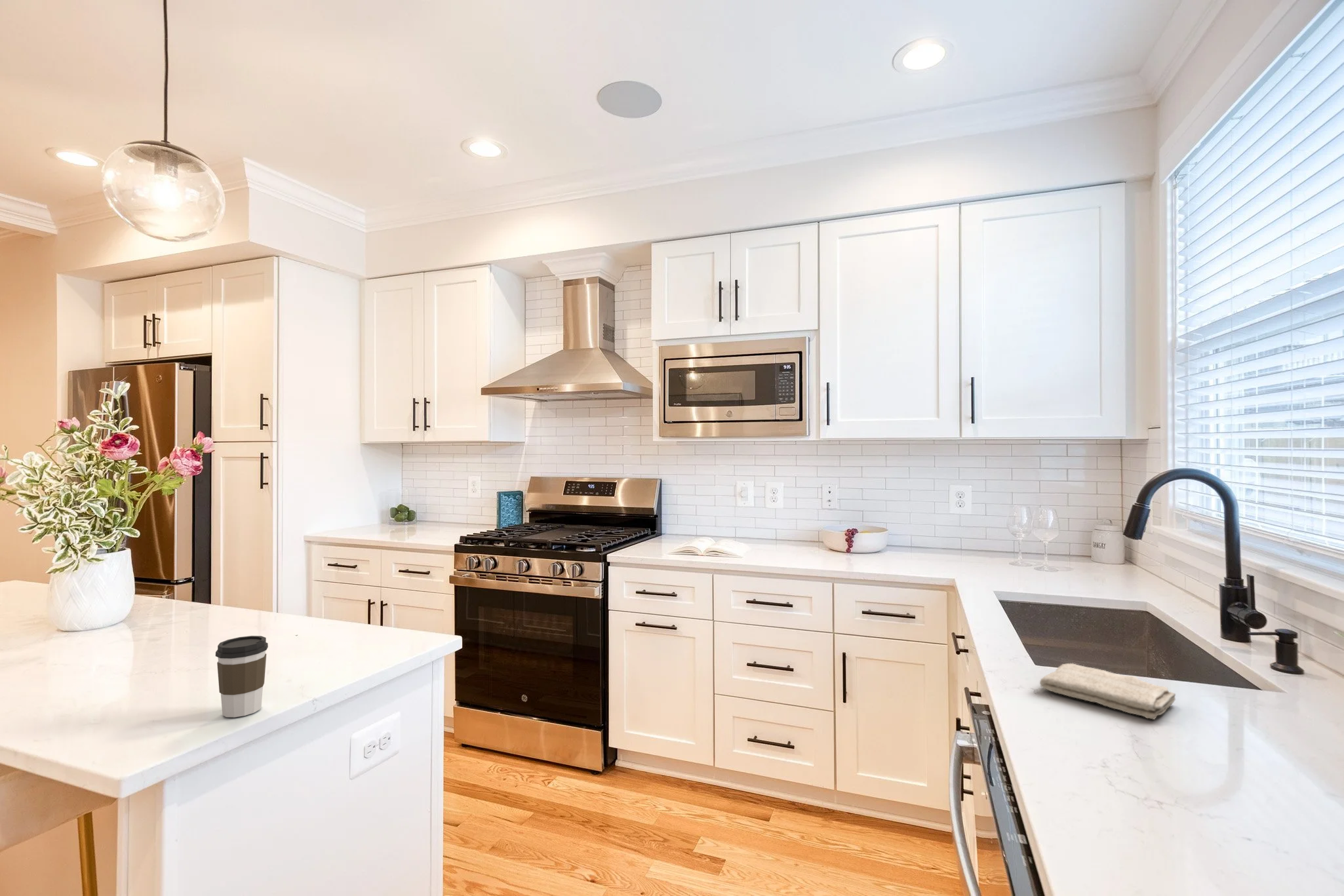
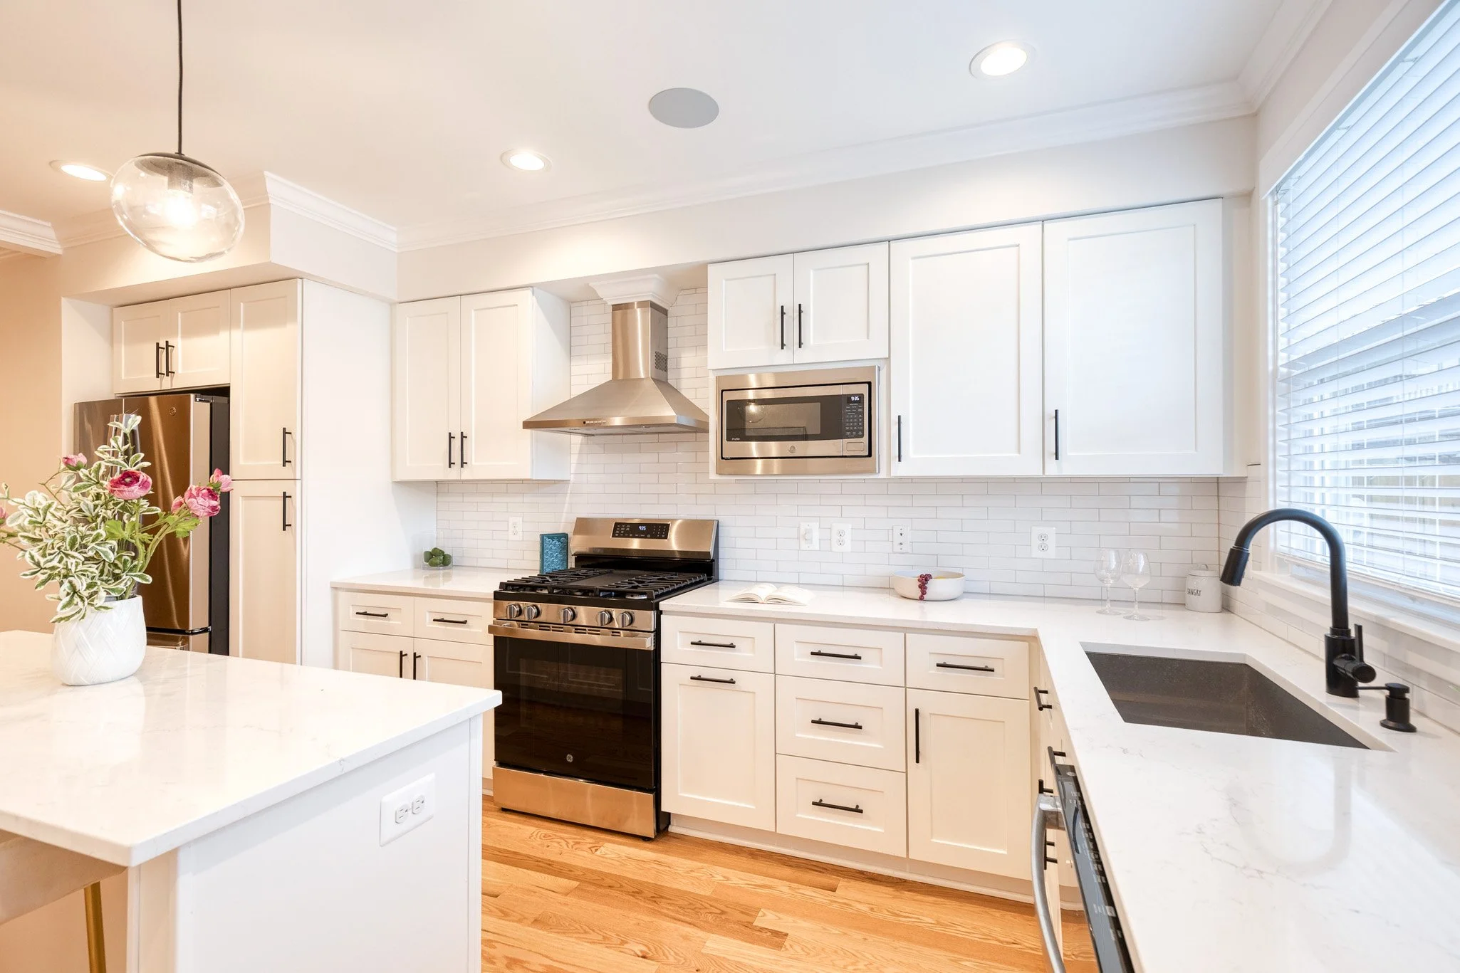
- washcloth [1039,663,1176,720]
- coffee cup [215,635,269,718]
